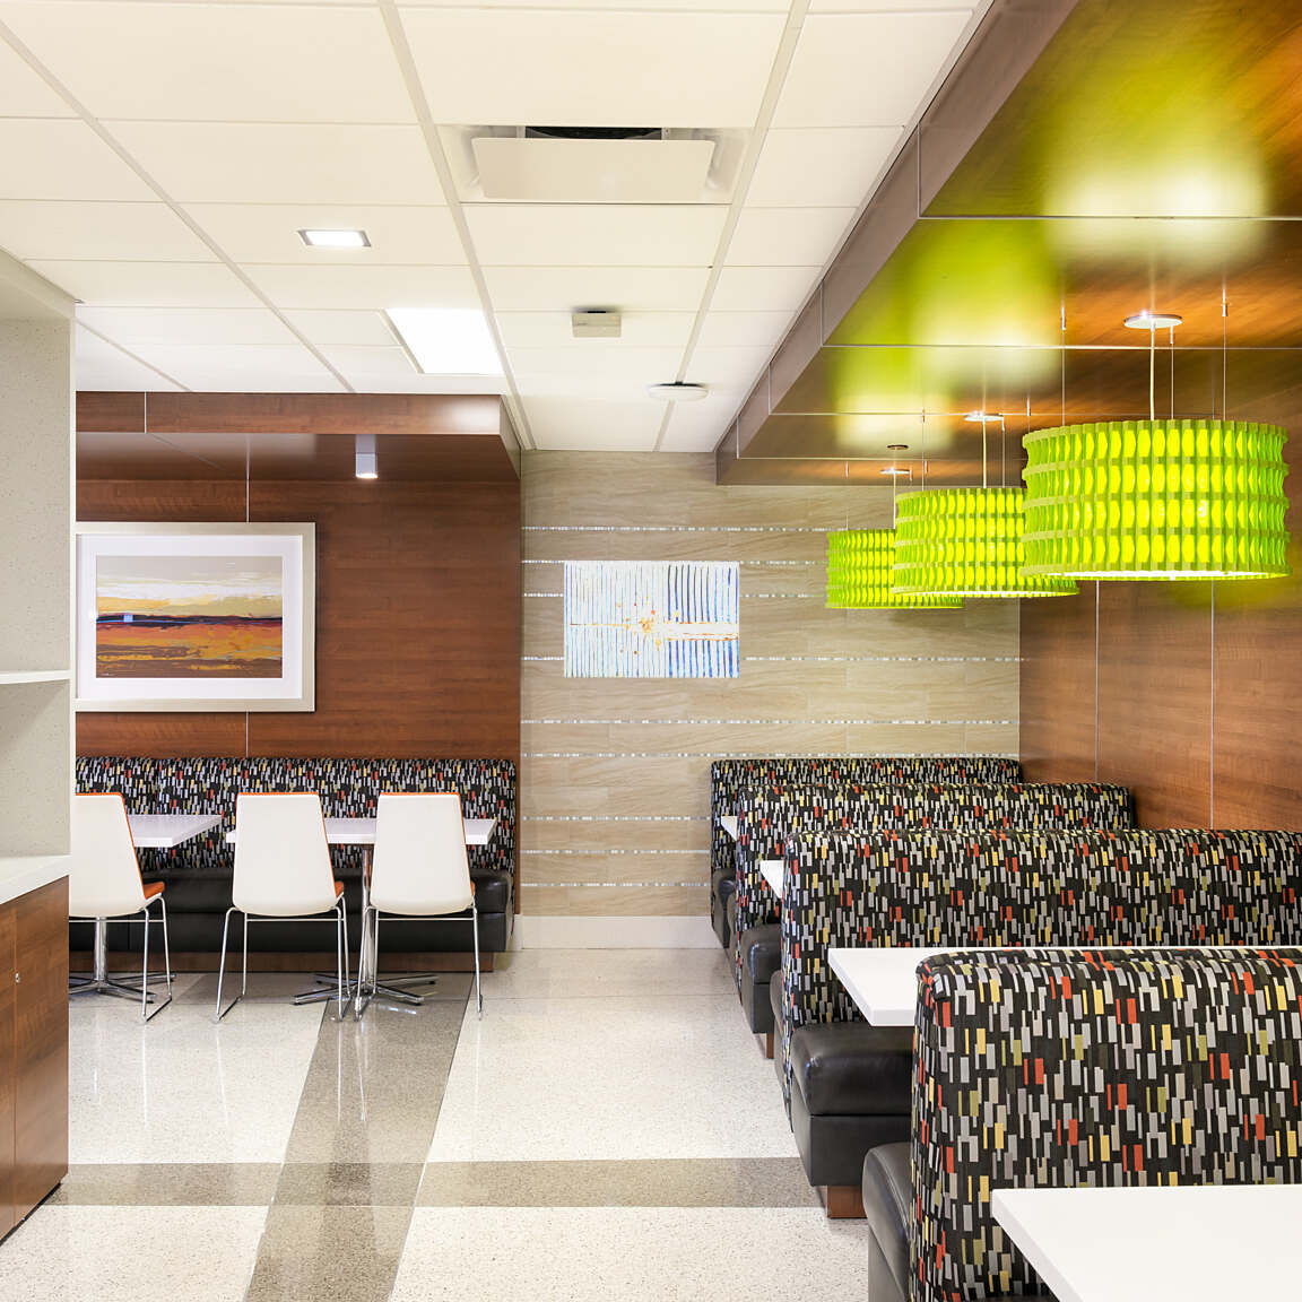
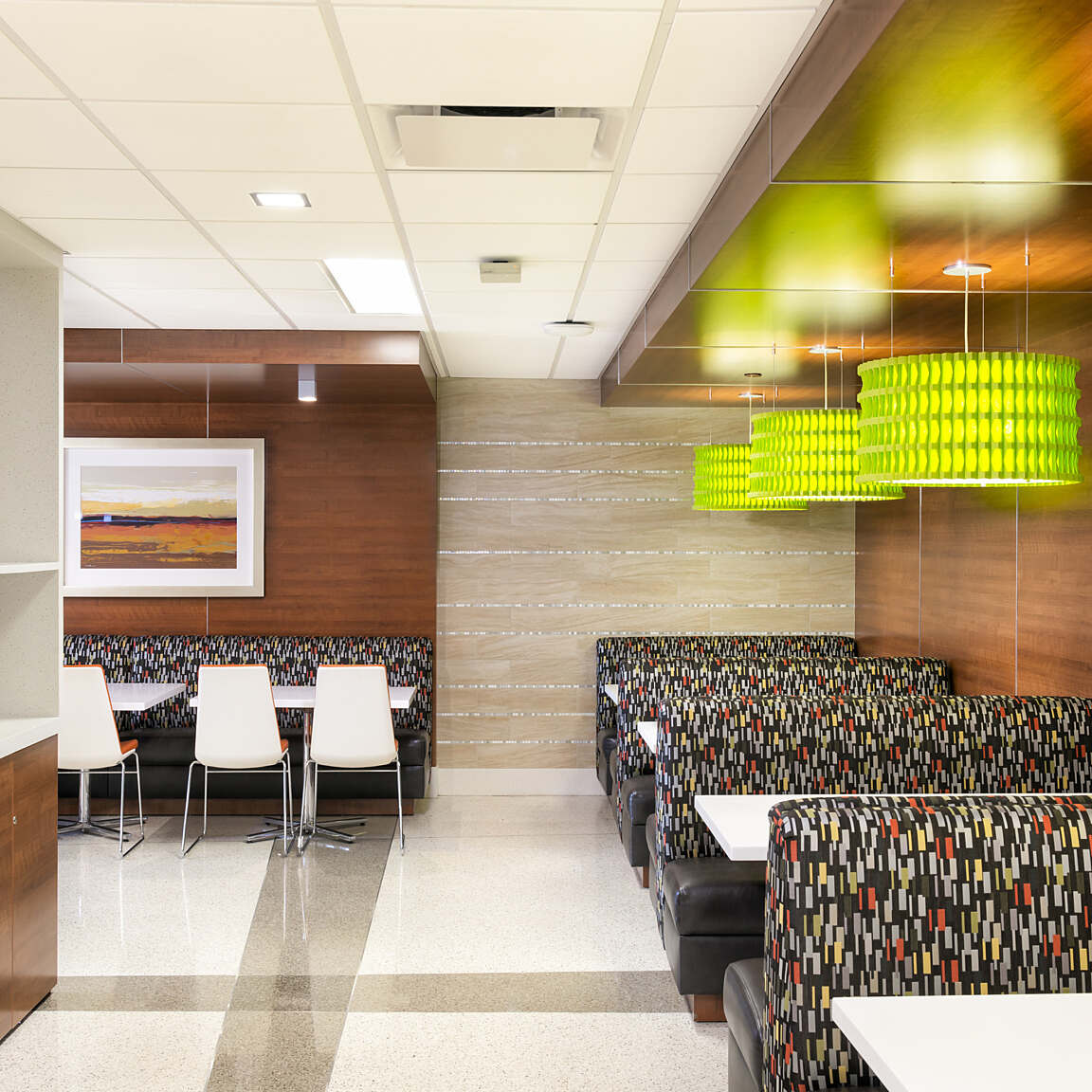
- wall art [563,559,740,678]
